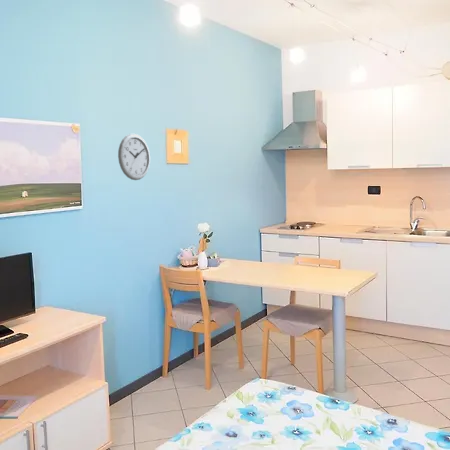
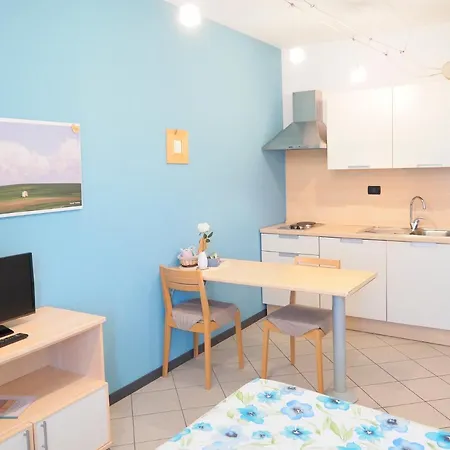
- wall clock [117,133,151,181]
